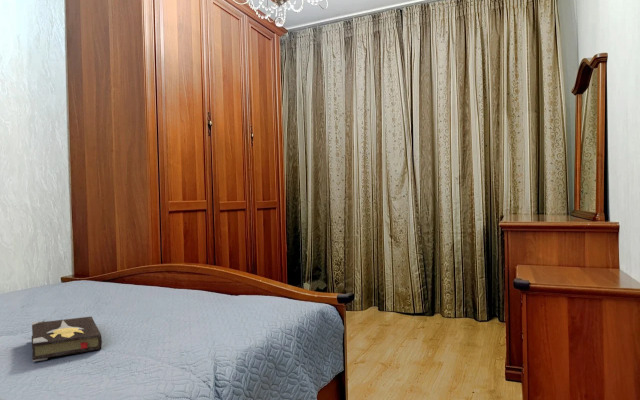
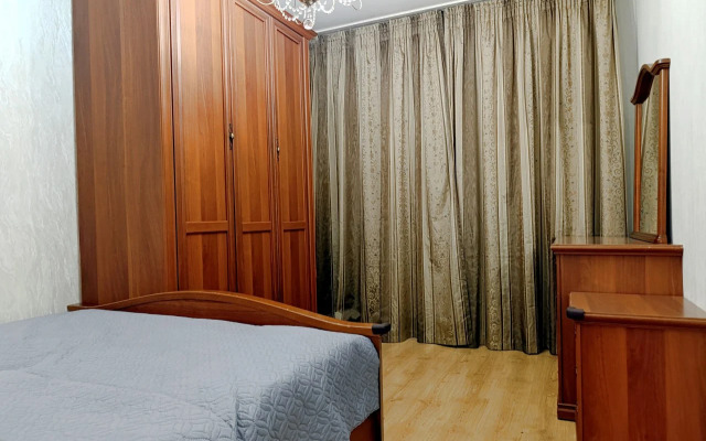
- hardback book [31,315,103,363]
